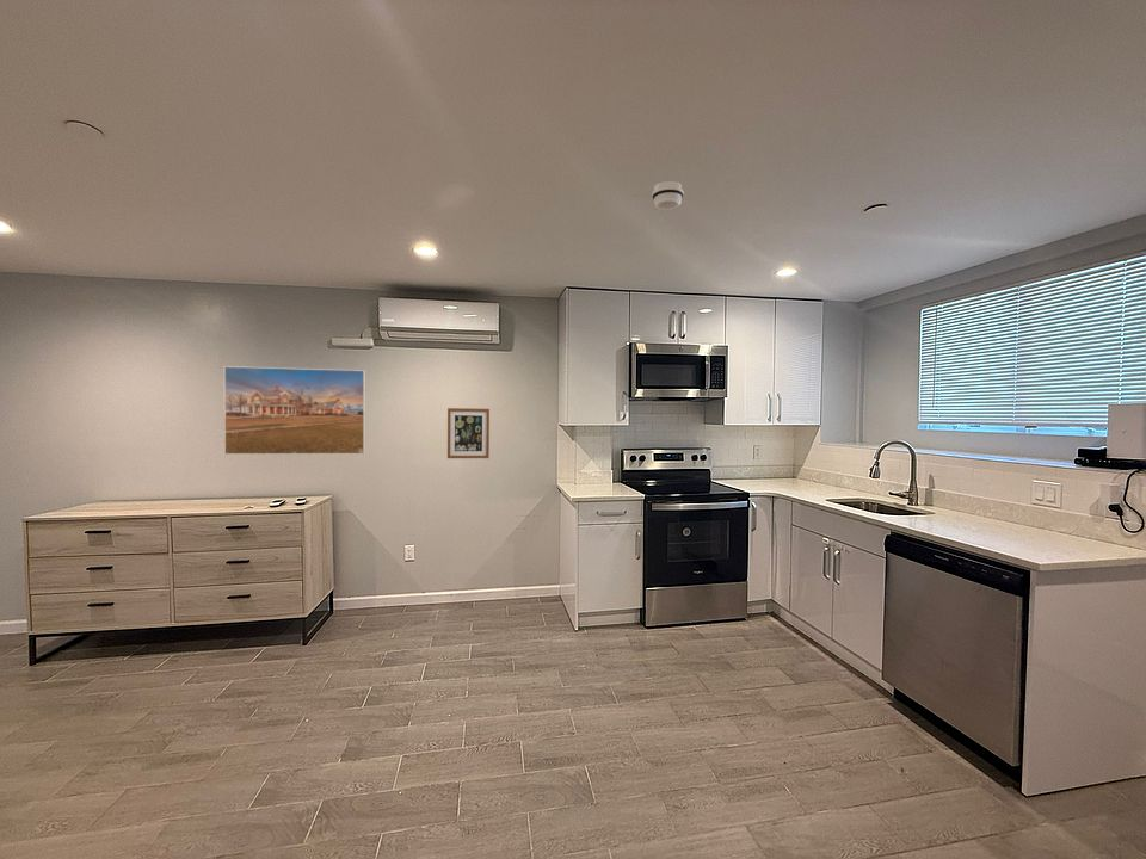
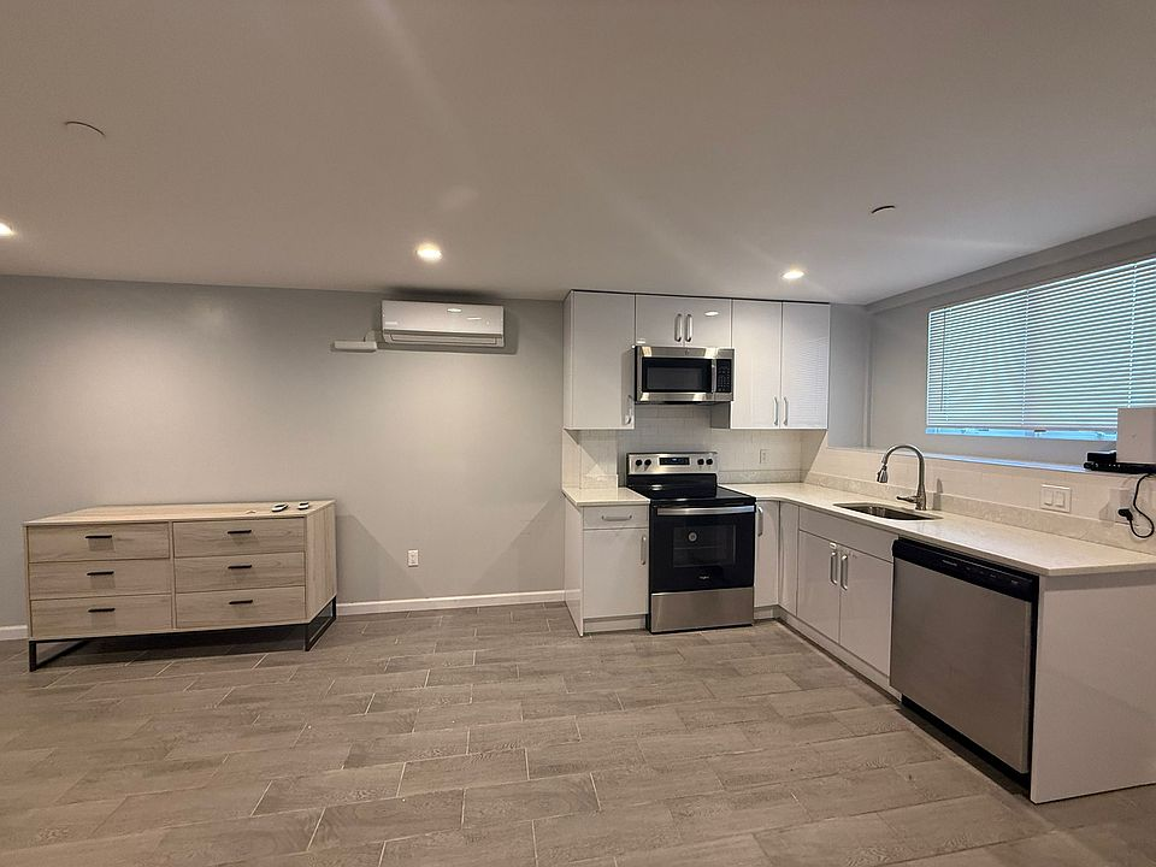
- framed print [223,365,366,456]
- smoke detector [651,180,685,211]
- wall art [446,407,491,459]
